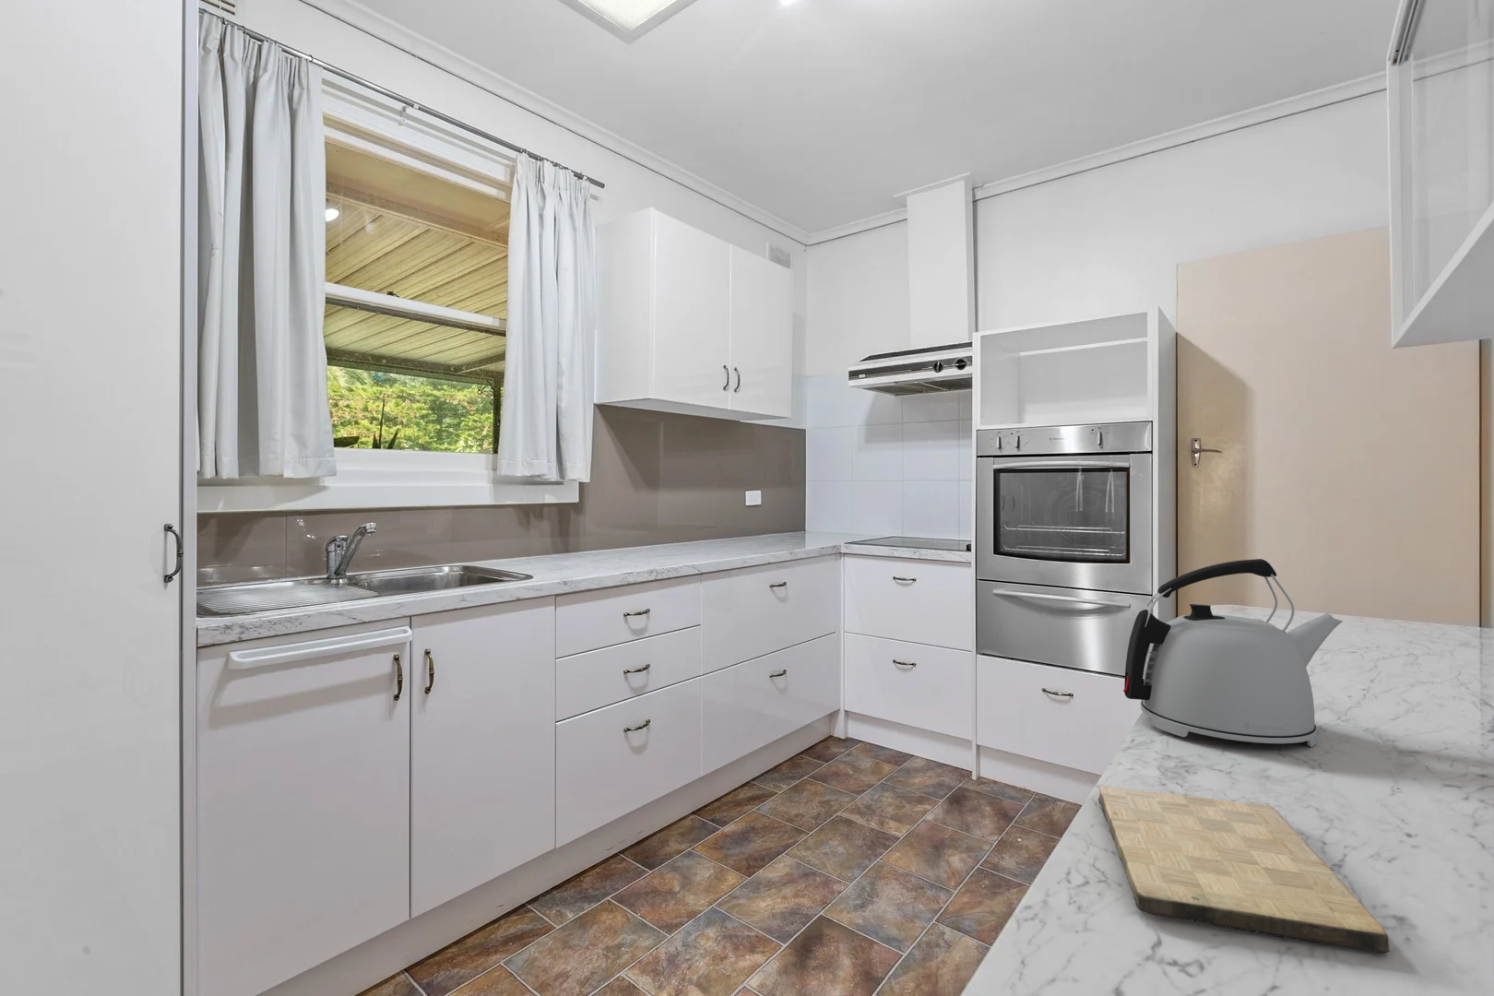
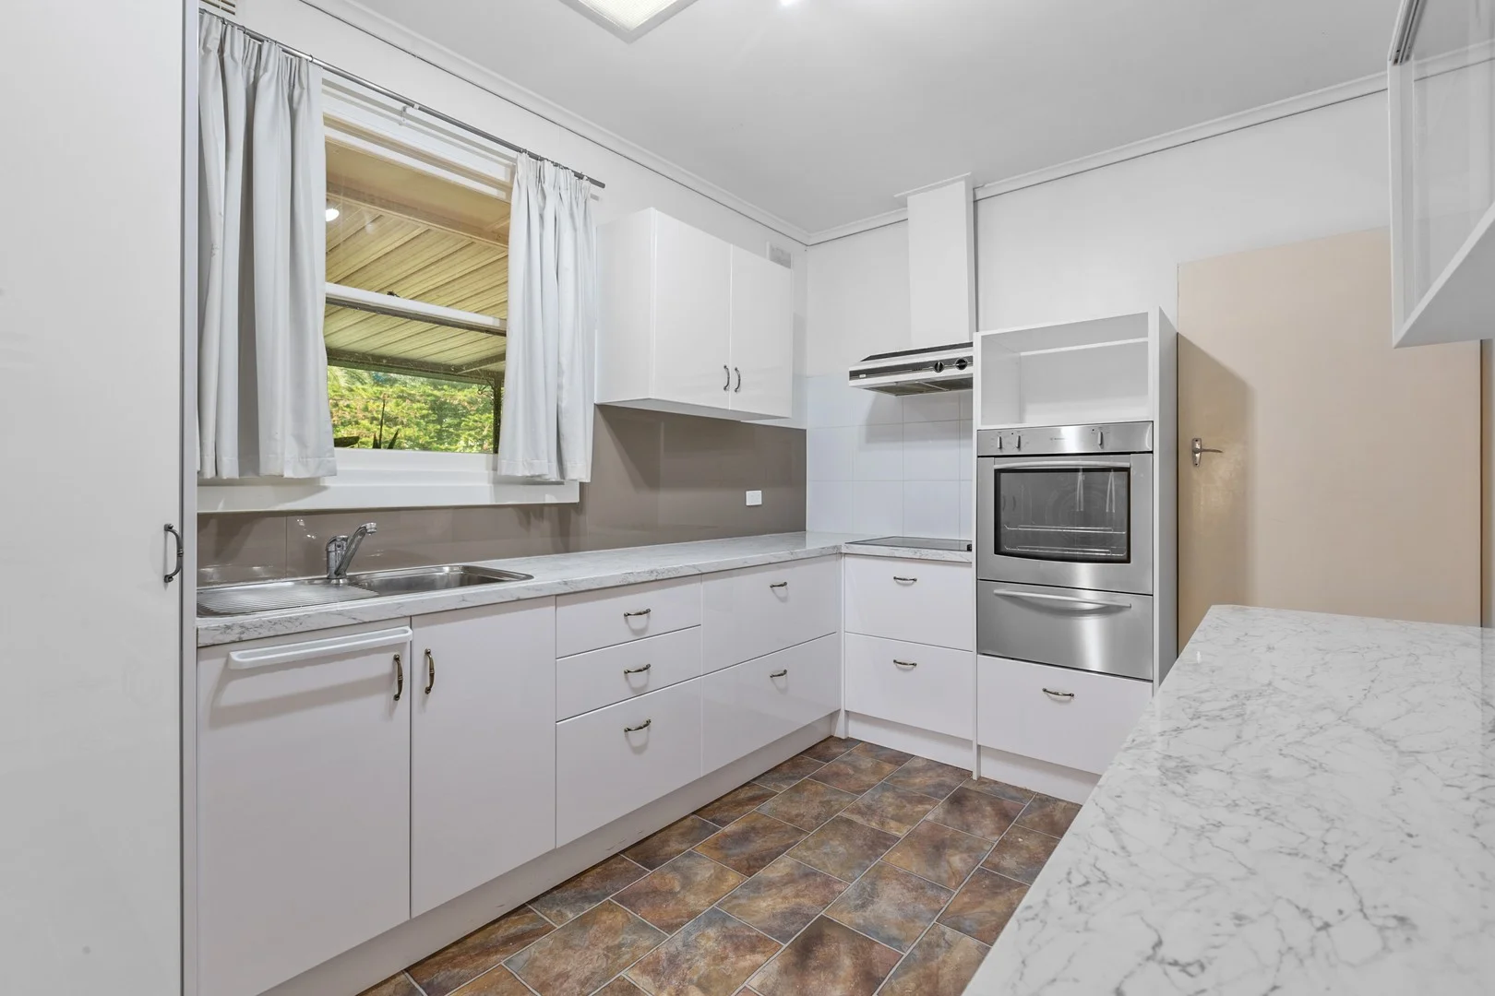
- kettle [1123,558,1344,748]
- cutting board [1097,786,1390,954]
